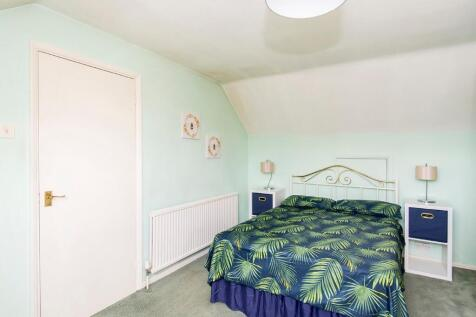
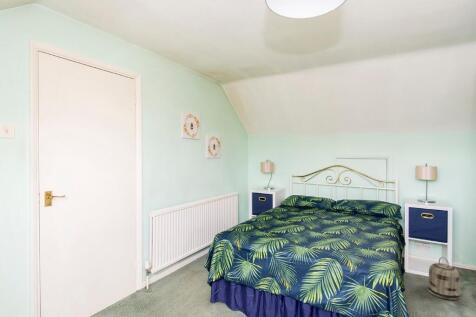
+ basket [427,256,462,301]
